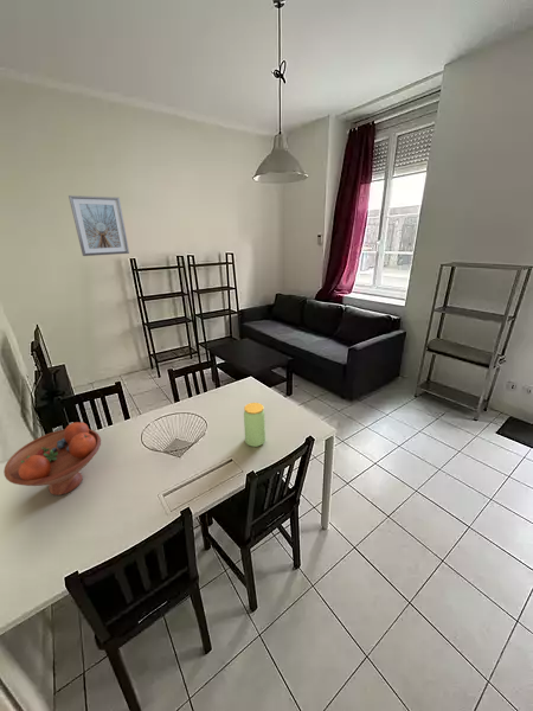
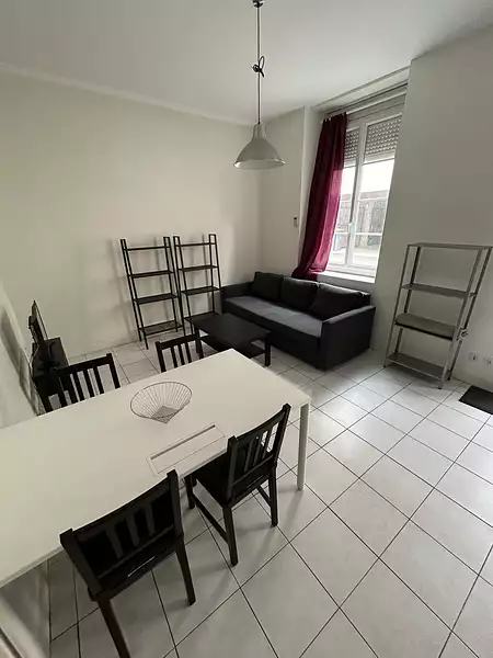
- jar [243,402,266,448]
- picture frame [68,194,130,257]
- fruit bowl [2,421,102,497]
